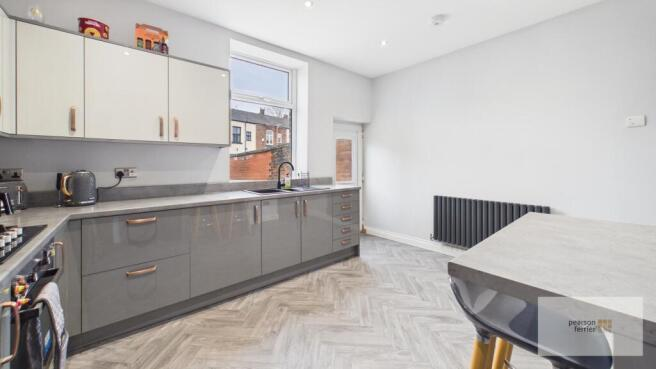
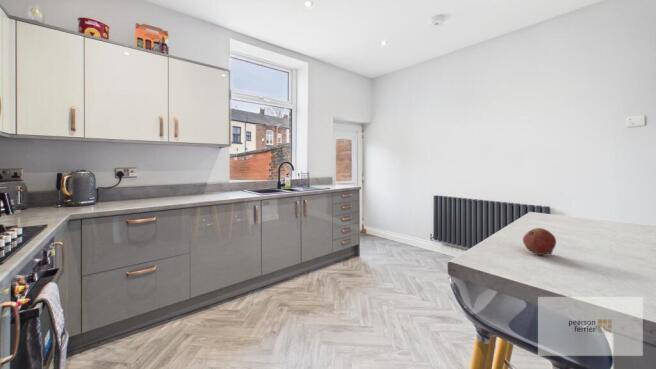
+ fruit [522,227,557,256]
